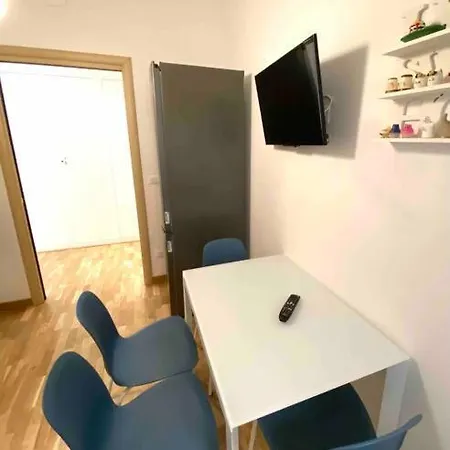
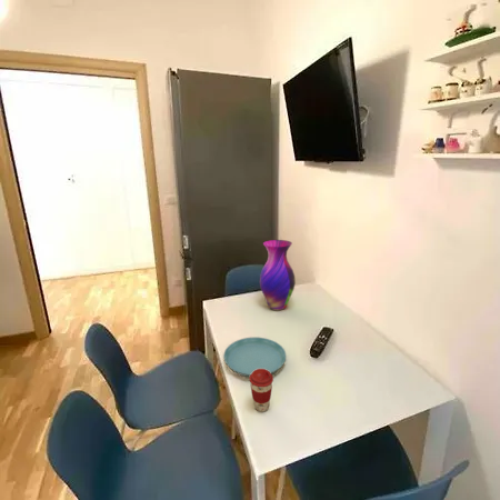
+ coffee cup [248,369,274,413]
+ saucer [222,337,288,378]
+ vase [259,239,297,311]
